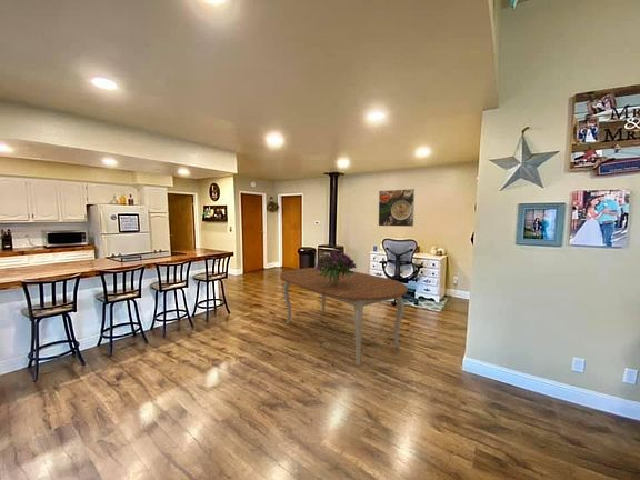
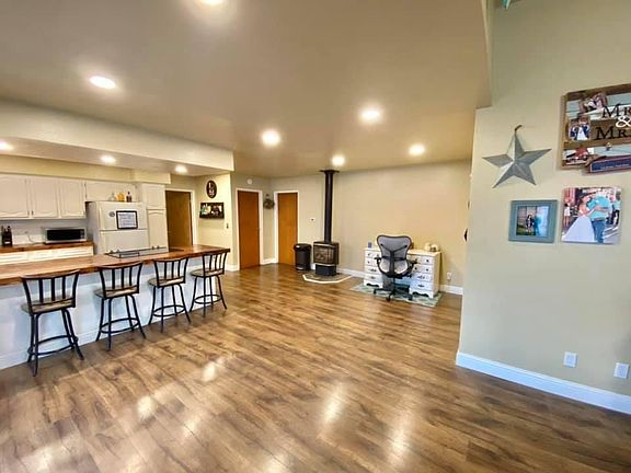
- dining table [279,267,409,367]
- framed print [378,188,416,228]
- bouquet [314,250,358,284]
